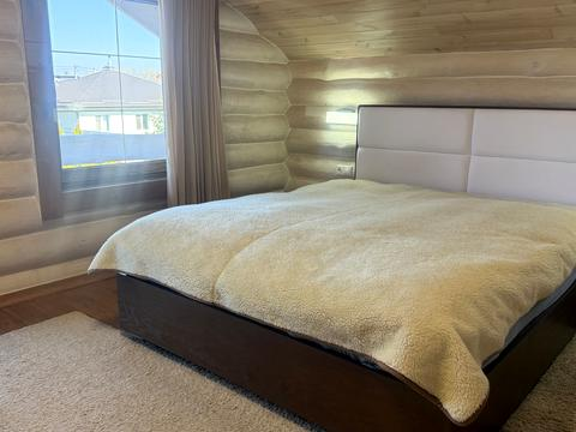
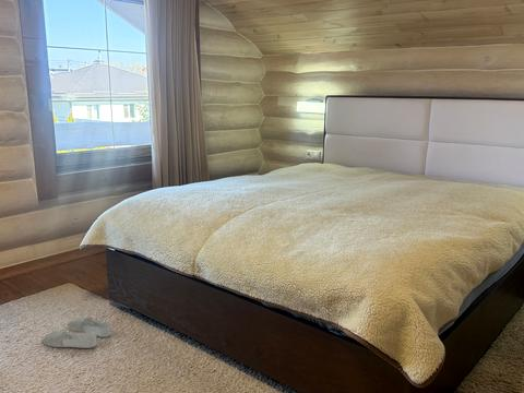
+ slippers [40,315,112,349]
